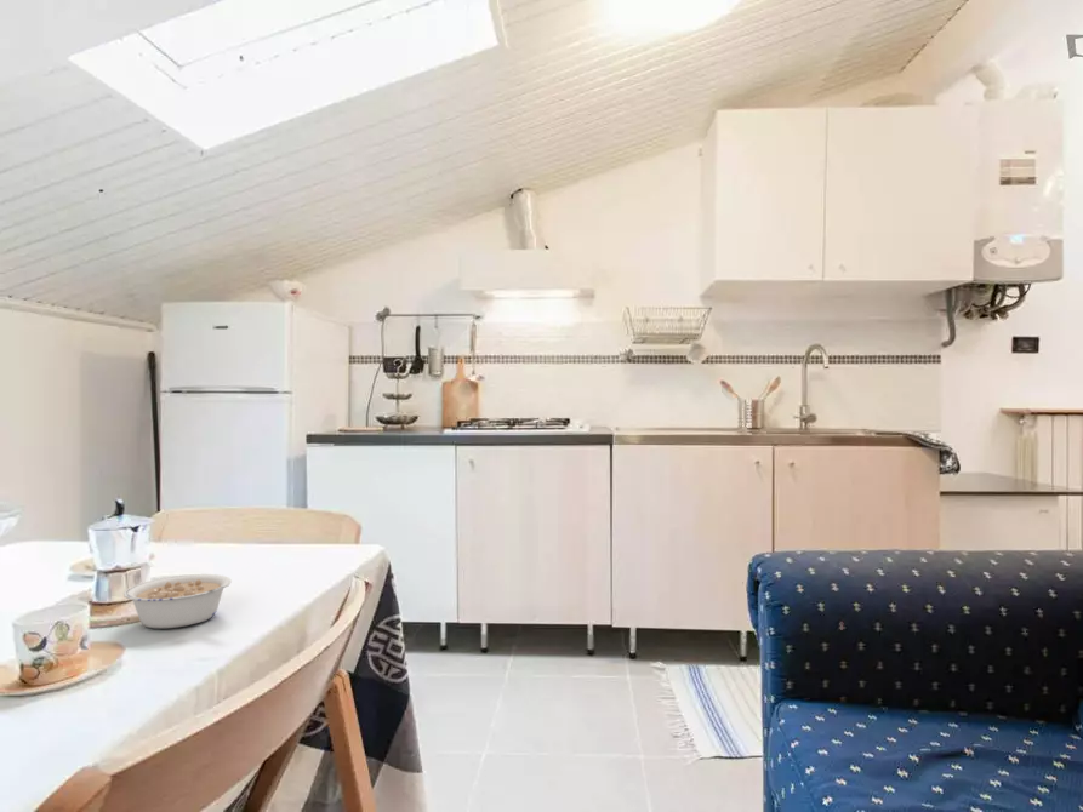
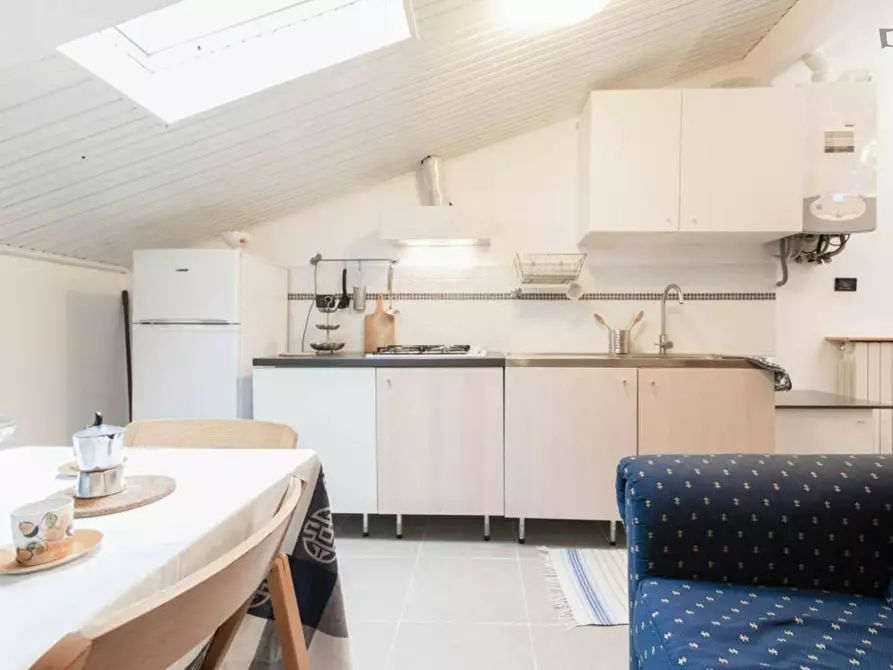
- legume [122,573,233,629]
